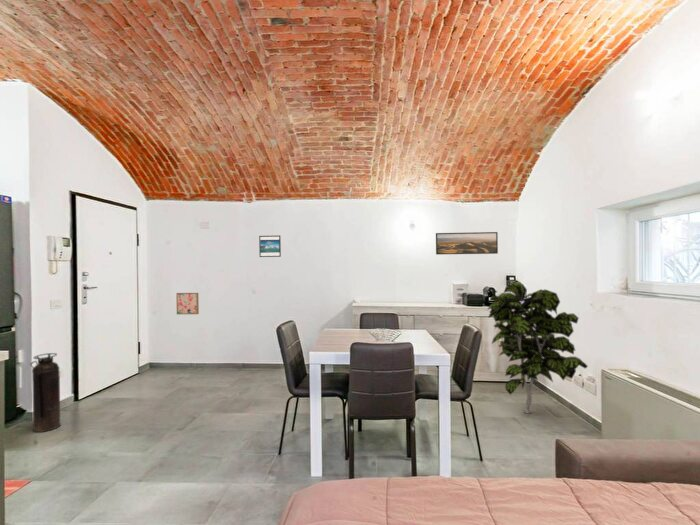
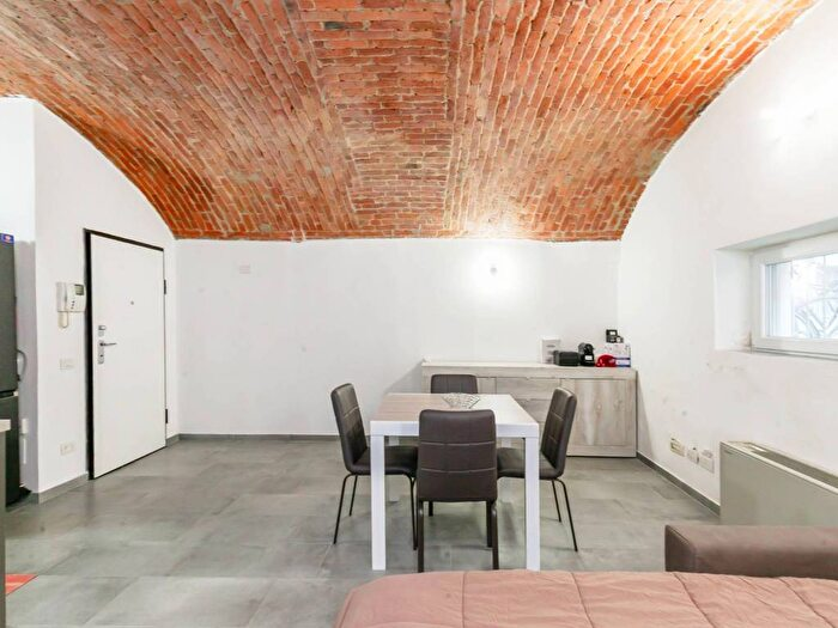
- indoor plant [486,281,589,415]
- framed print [435,231,499,255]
- fire extinguisher [29,352,62,433]
- wall art [175,292,200,315]
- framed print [258,234,282,258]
